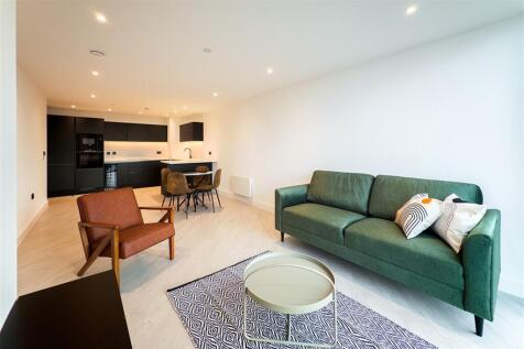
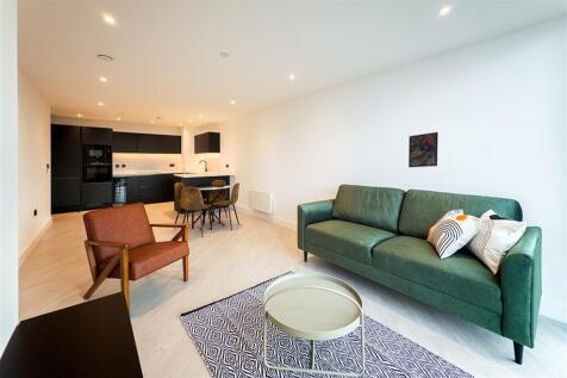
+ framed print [407,131,440,168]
